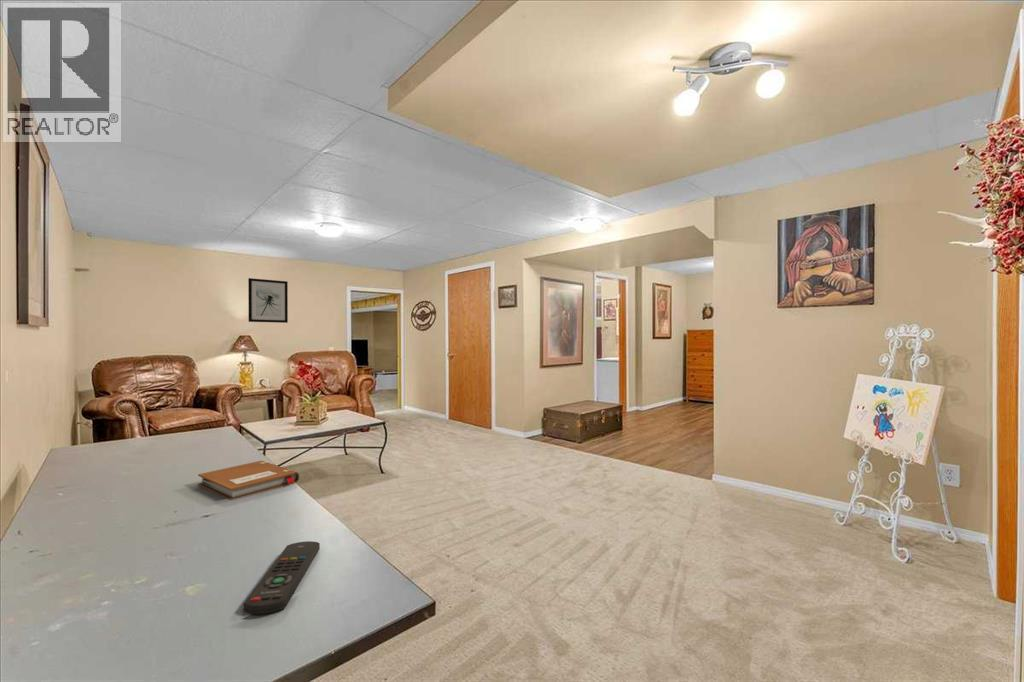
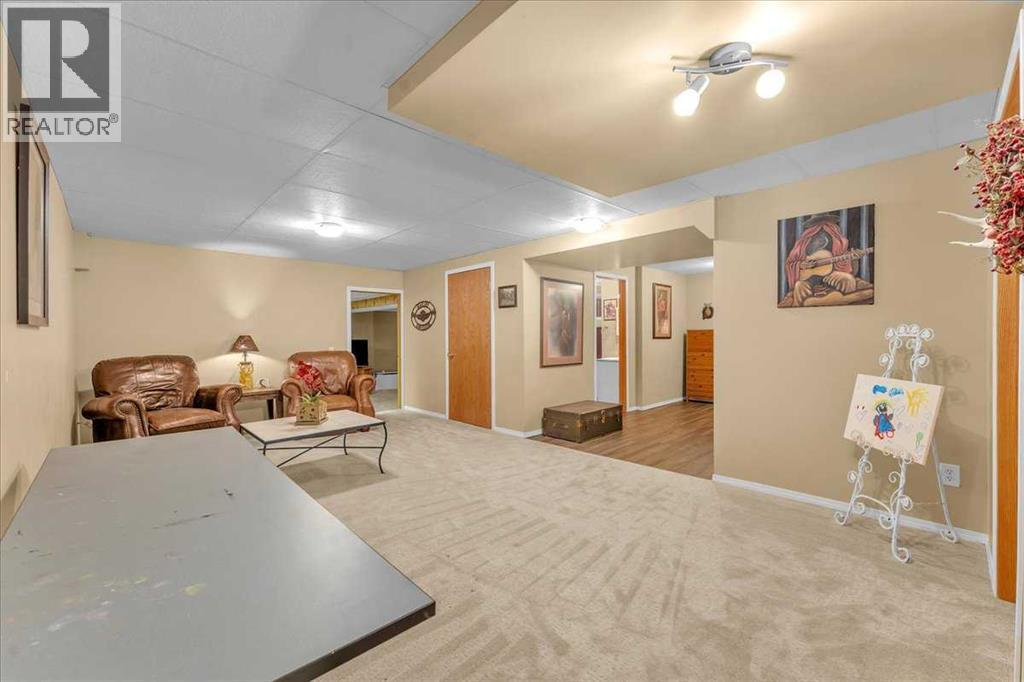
- wall art [247,277,289,324]
- remote control [242,540,321,616]
- notebook [197,460,300,501]
